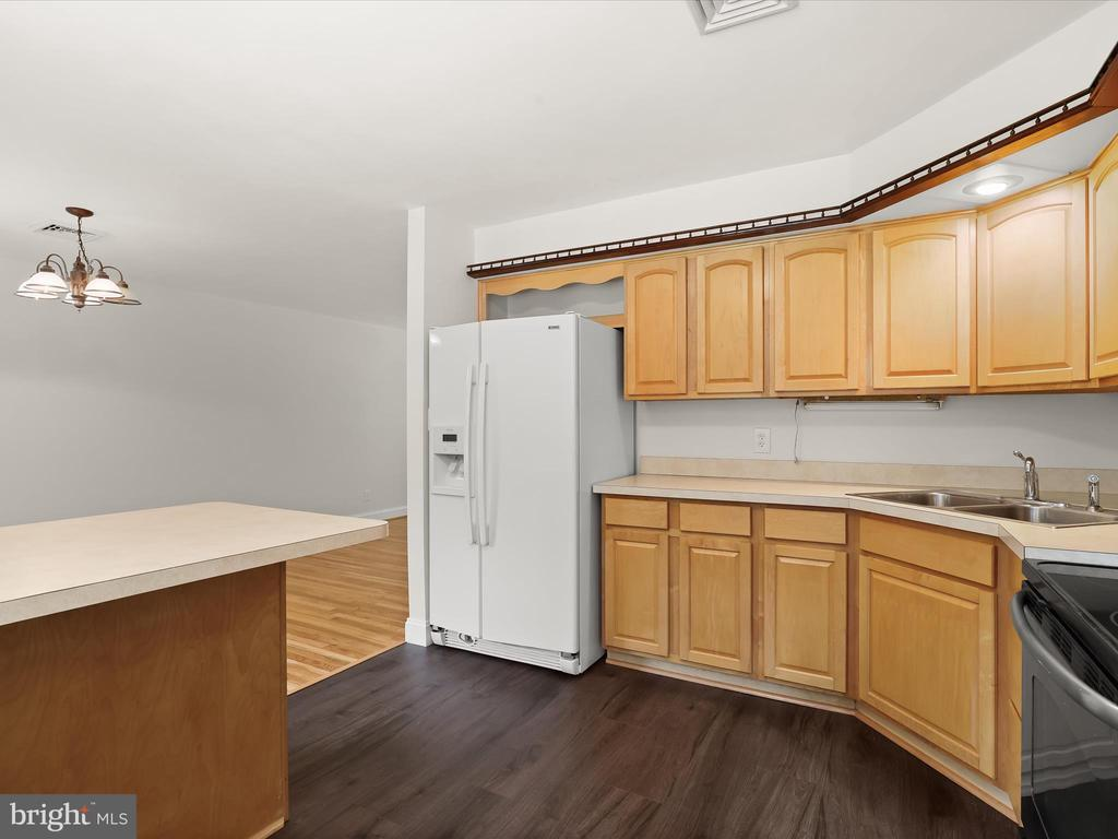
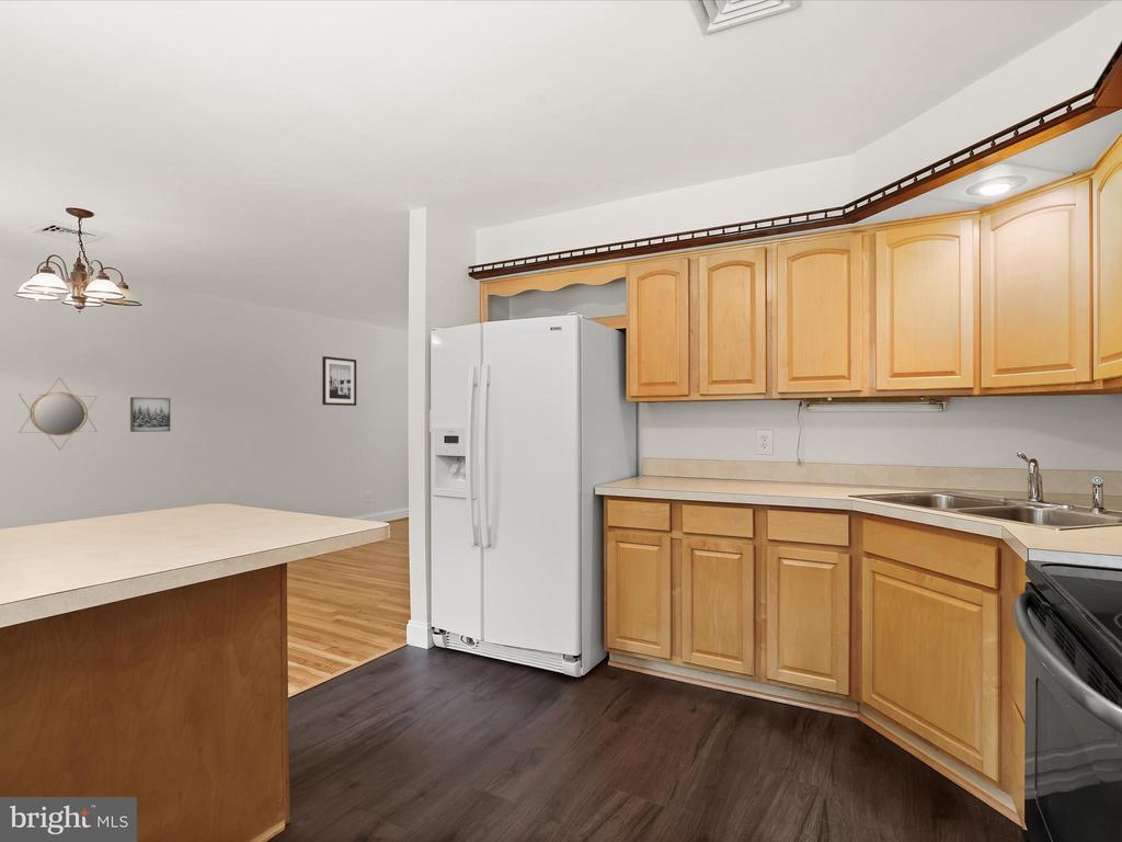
+ wall art [321,355,357,407]
+ wall art [129,396,171,433]
+ home mirror [18,376,99,451]
